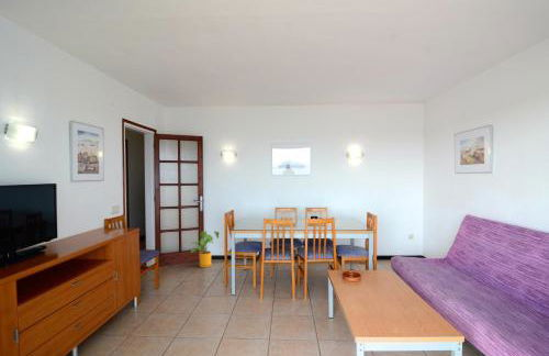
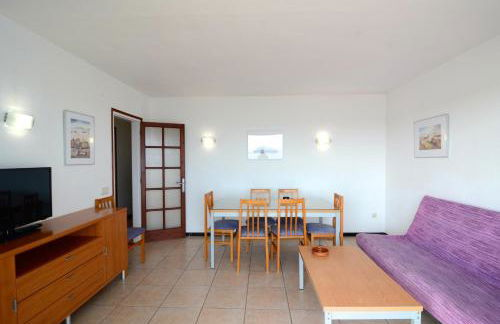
- house plant [189,230,221,268]
